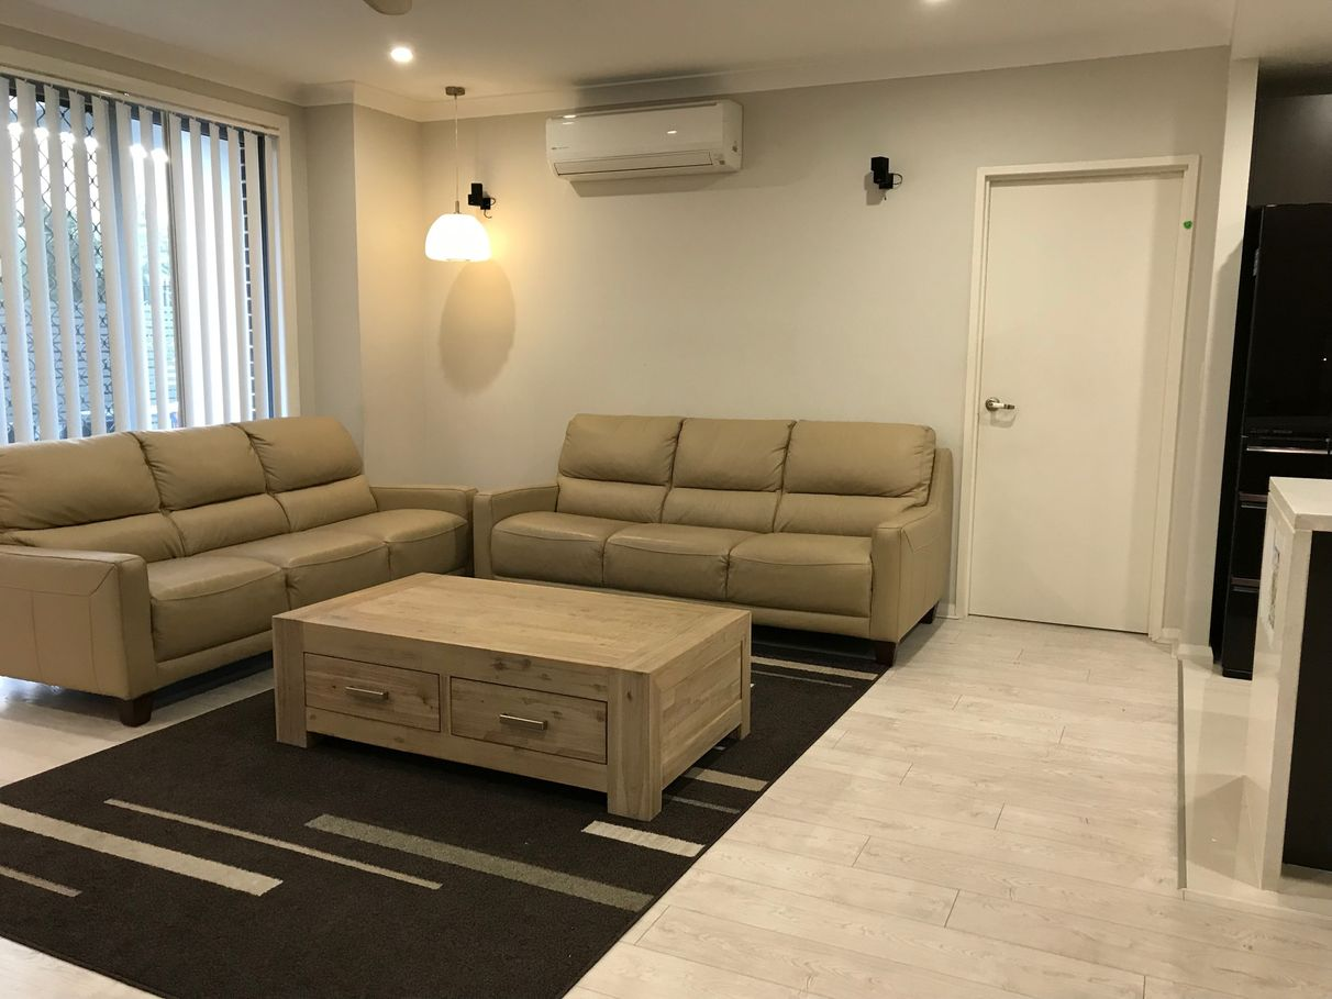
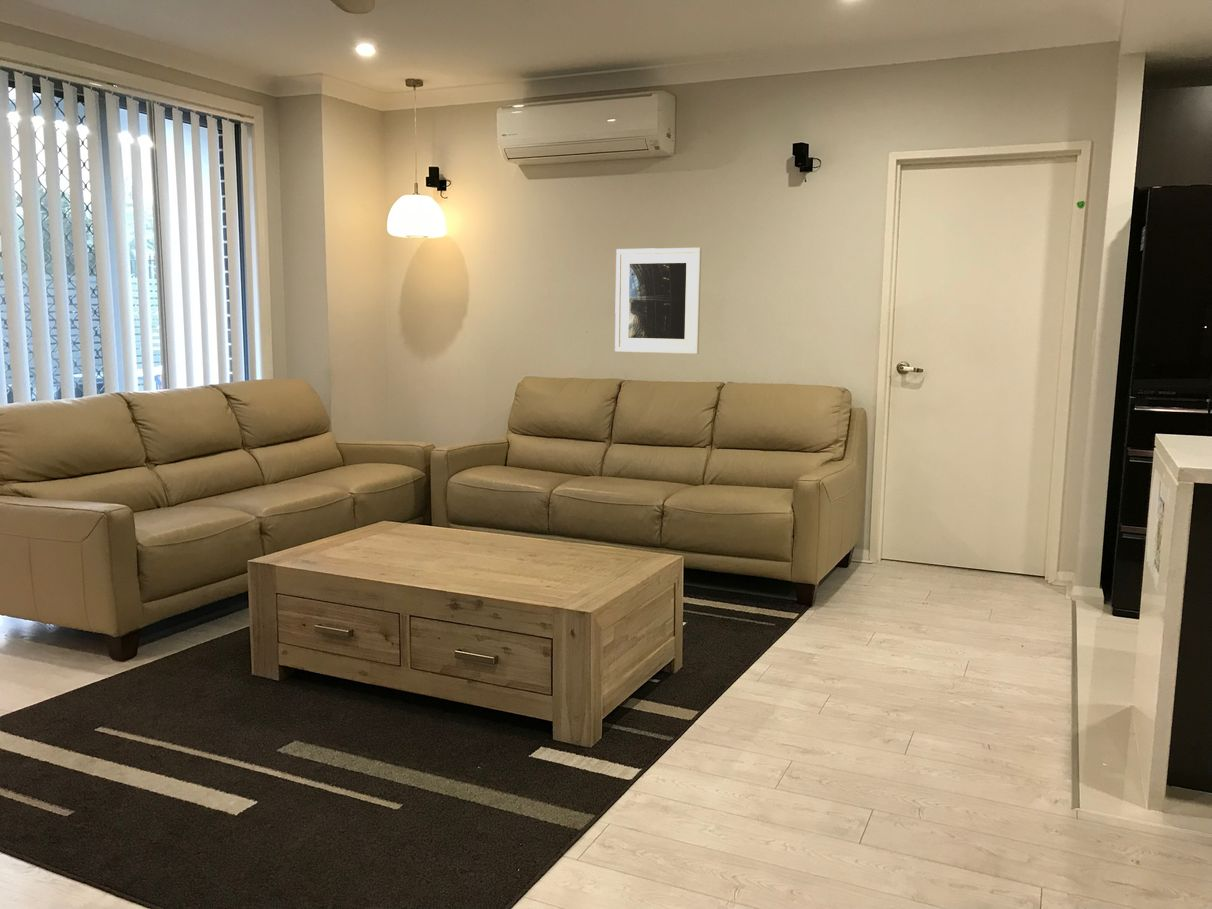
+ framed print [614,247,702,355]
